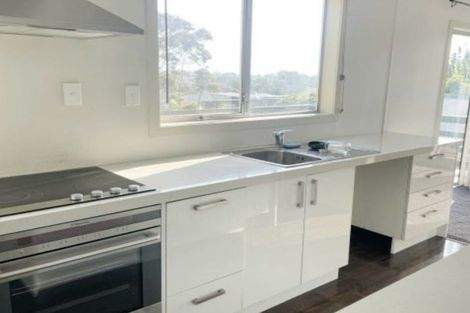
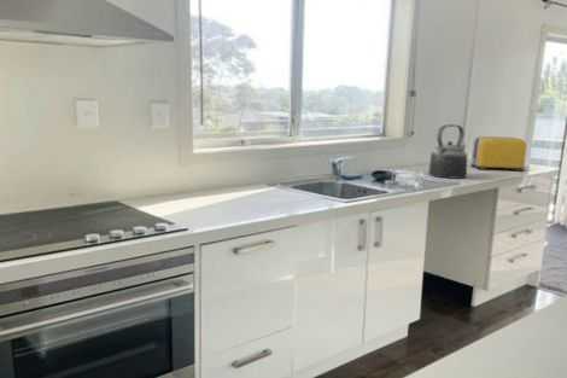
+ kettle [427,123,468,179]
+ toaster [469,135,527,173]
